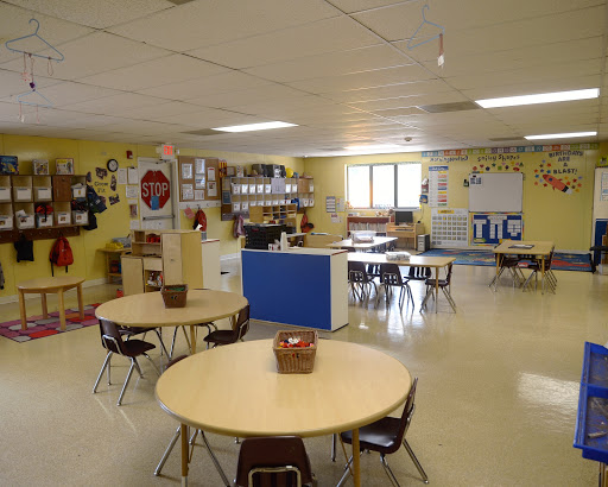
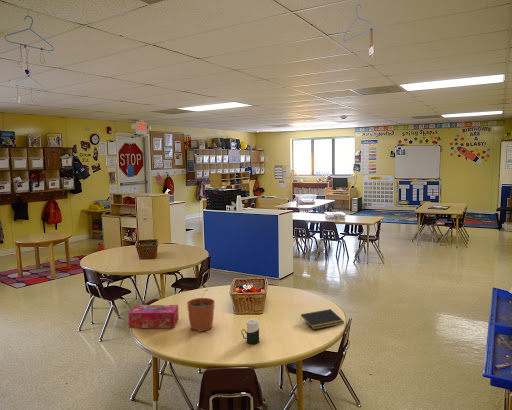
+ notepad [299,308,345,330]
+ tissue box [128,304,179,329]
+ plant pot [186,288,216,332]
+ cup [240,319,260,345]
